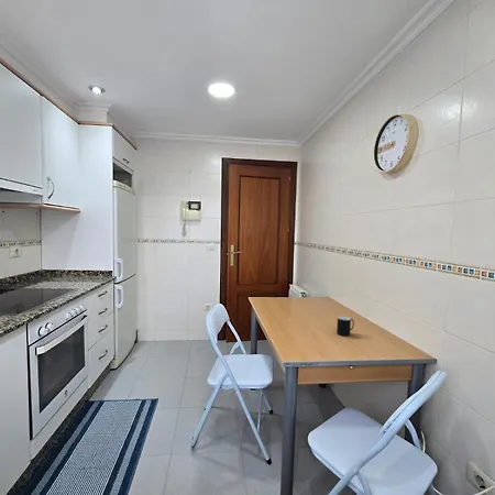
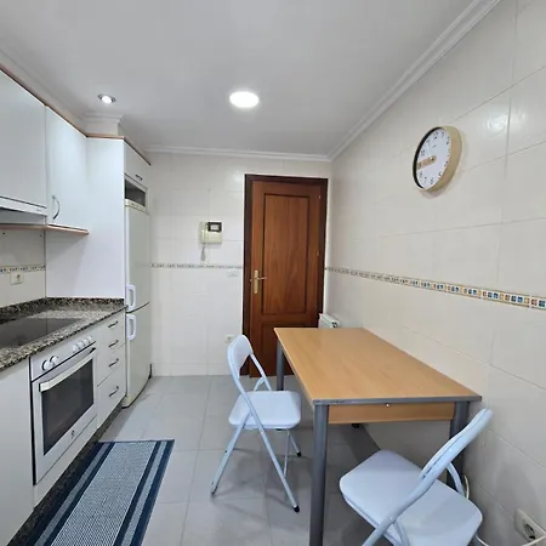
- cup [336,316,355,337]
